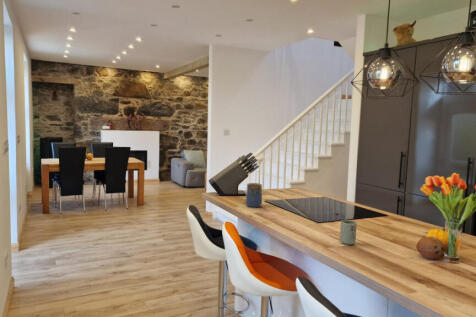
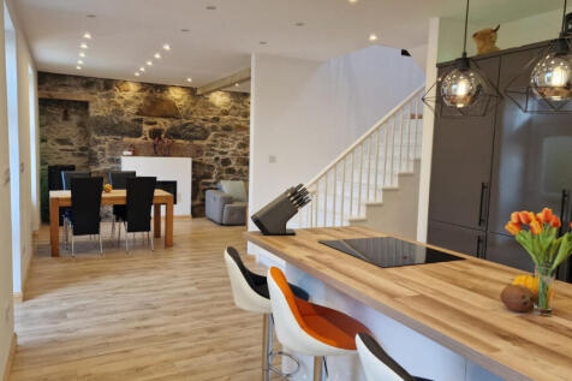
- cup [339,219,358,246]
- jar [245,182,263,208]
